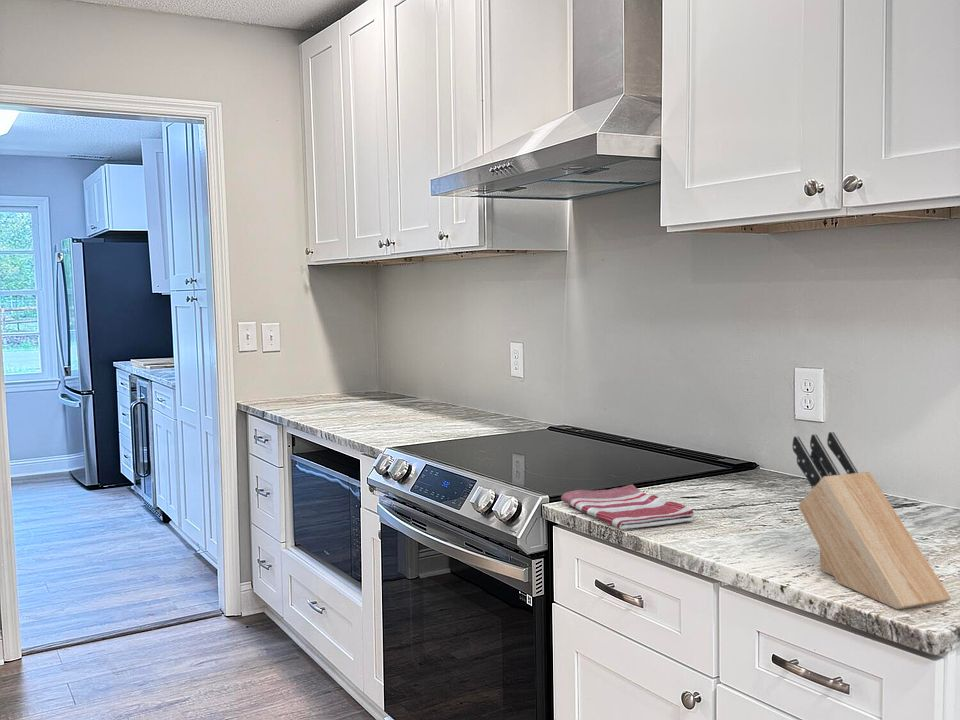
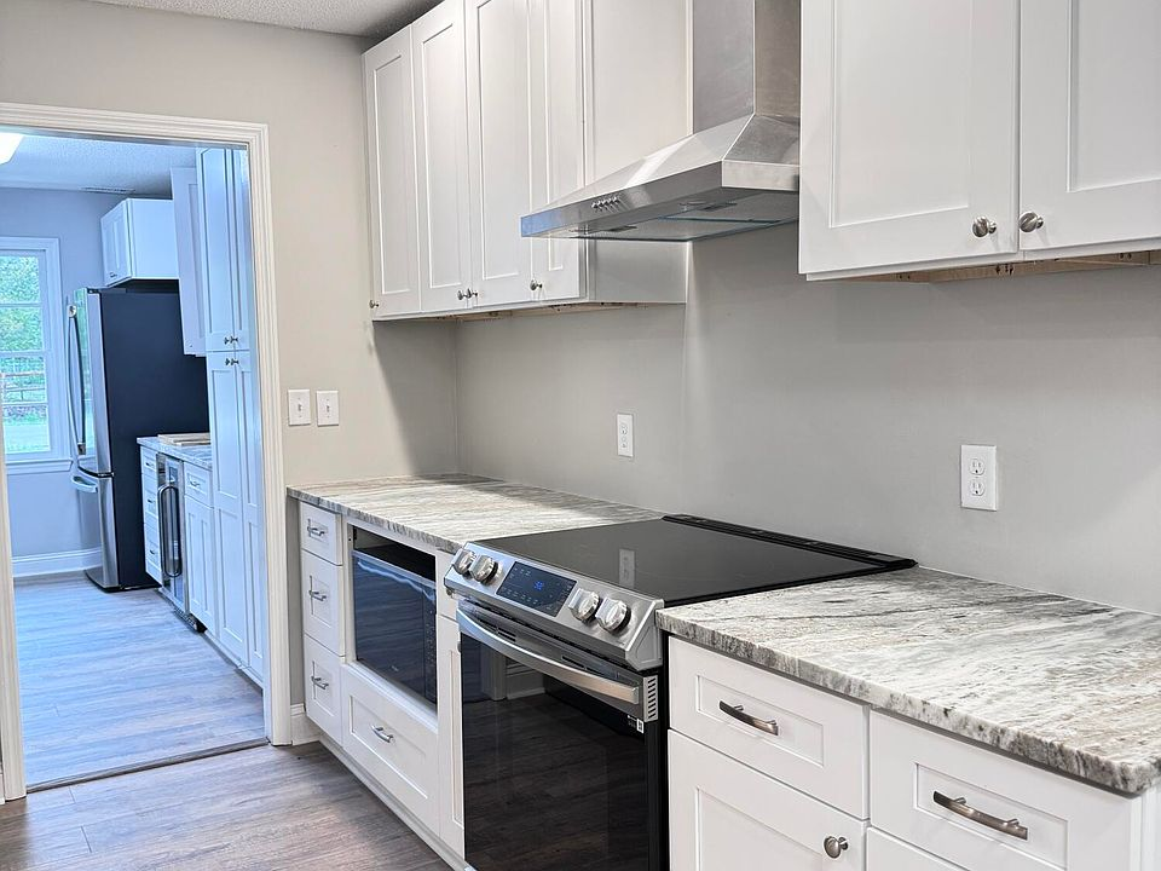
- knife block [791,431,952,610]
- dish towel [560,483,695,530]
